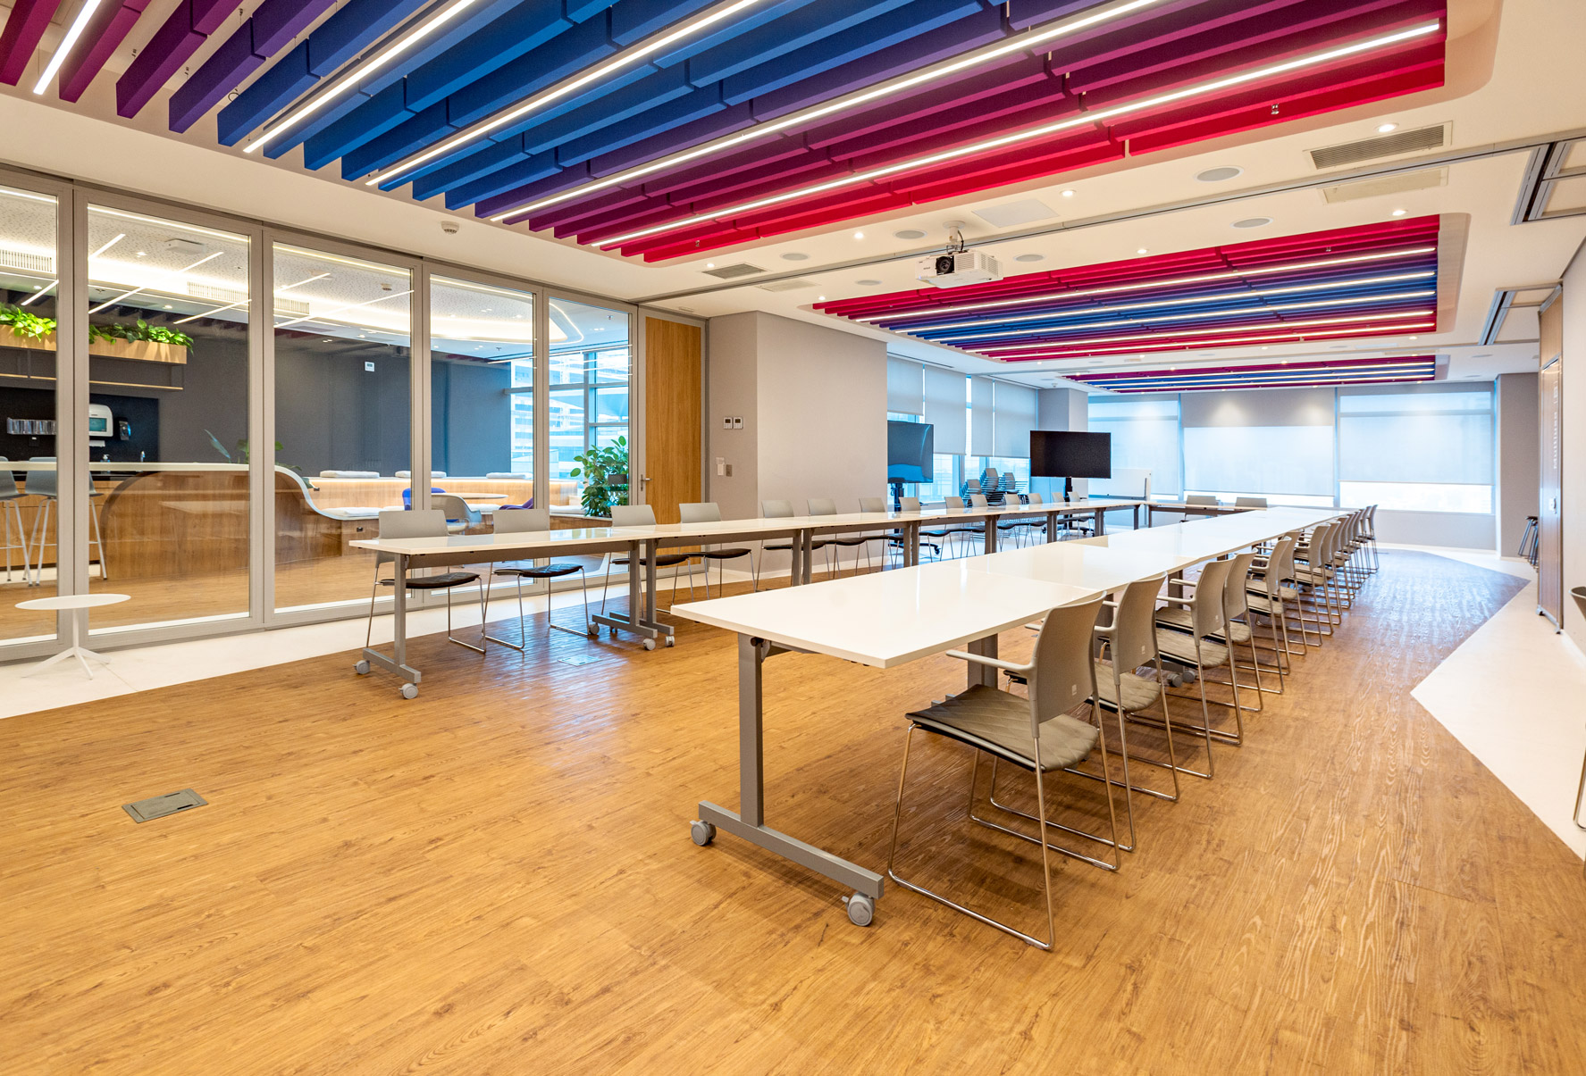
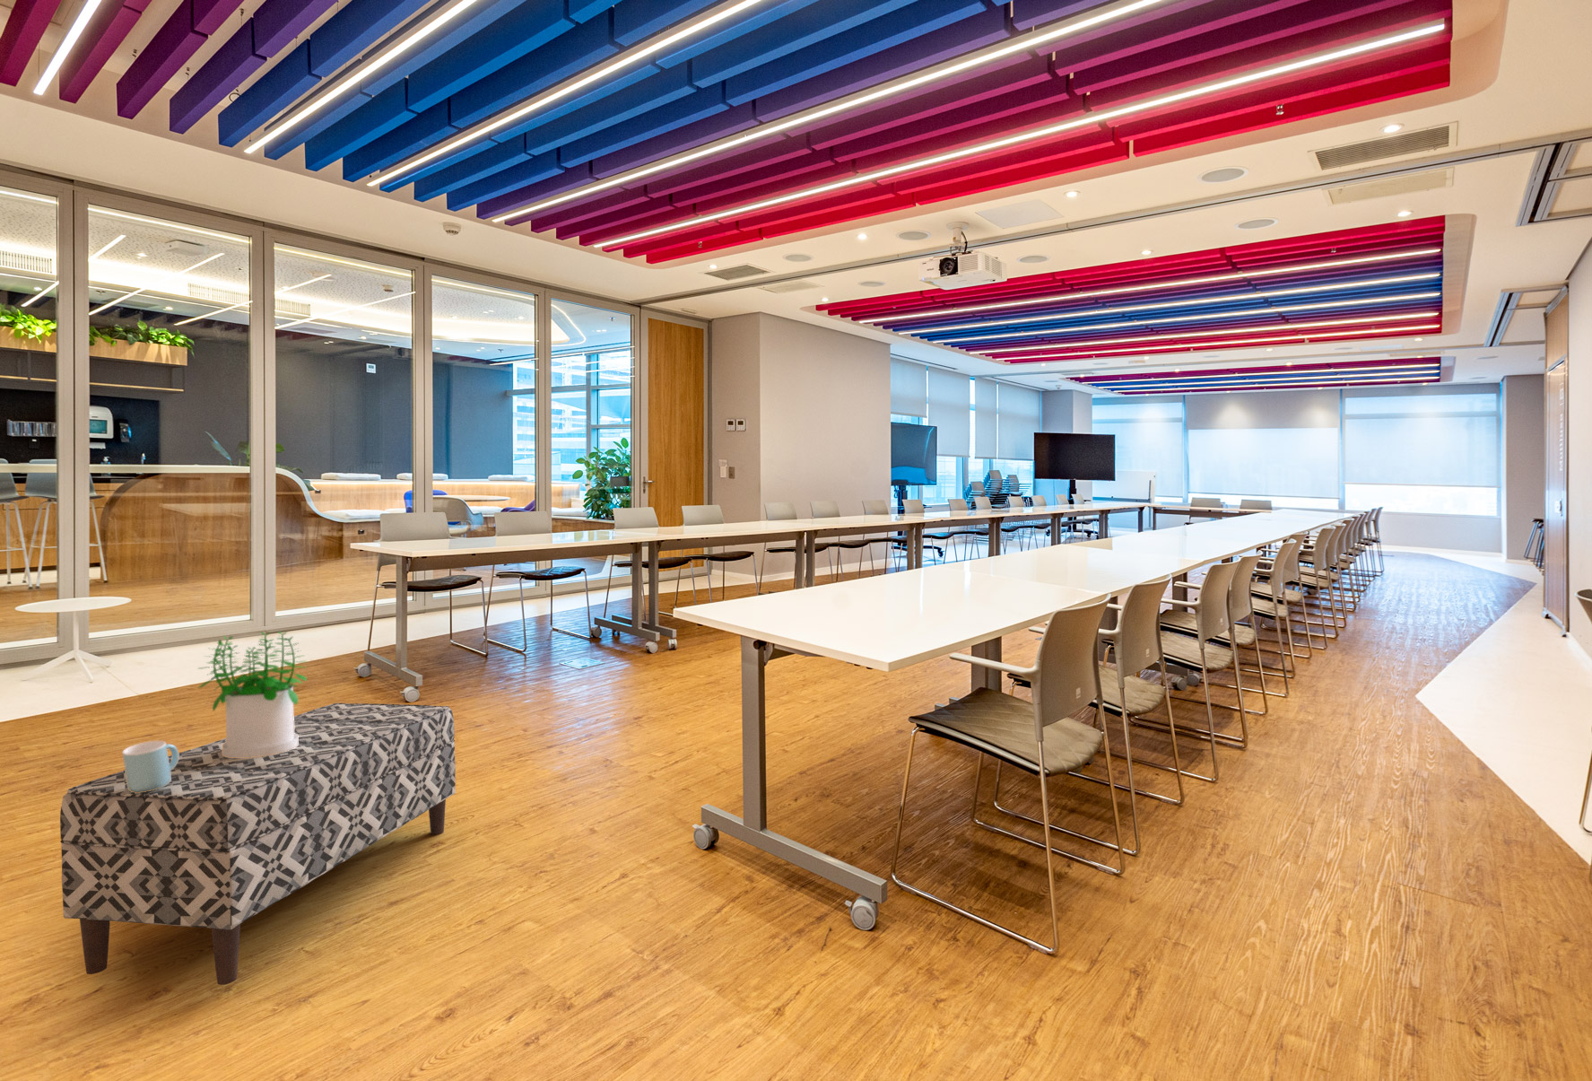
+ mug [121,740,180,793]
+ potted plant [197,631,308,758]
+ bench [59,702,457,986]
